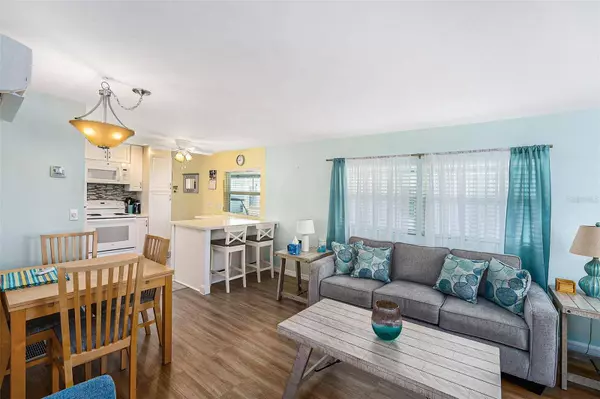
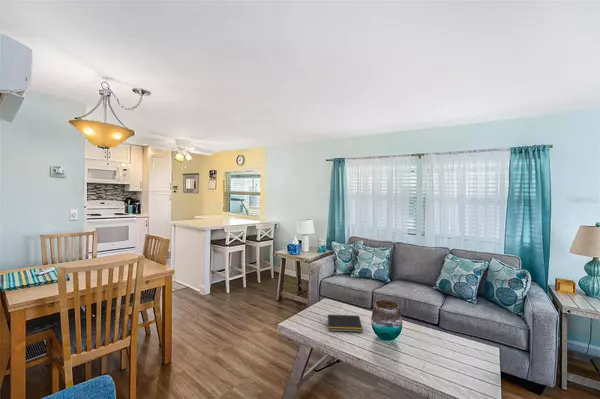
+ notepad [327,314,364,333]
